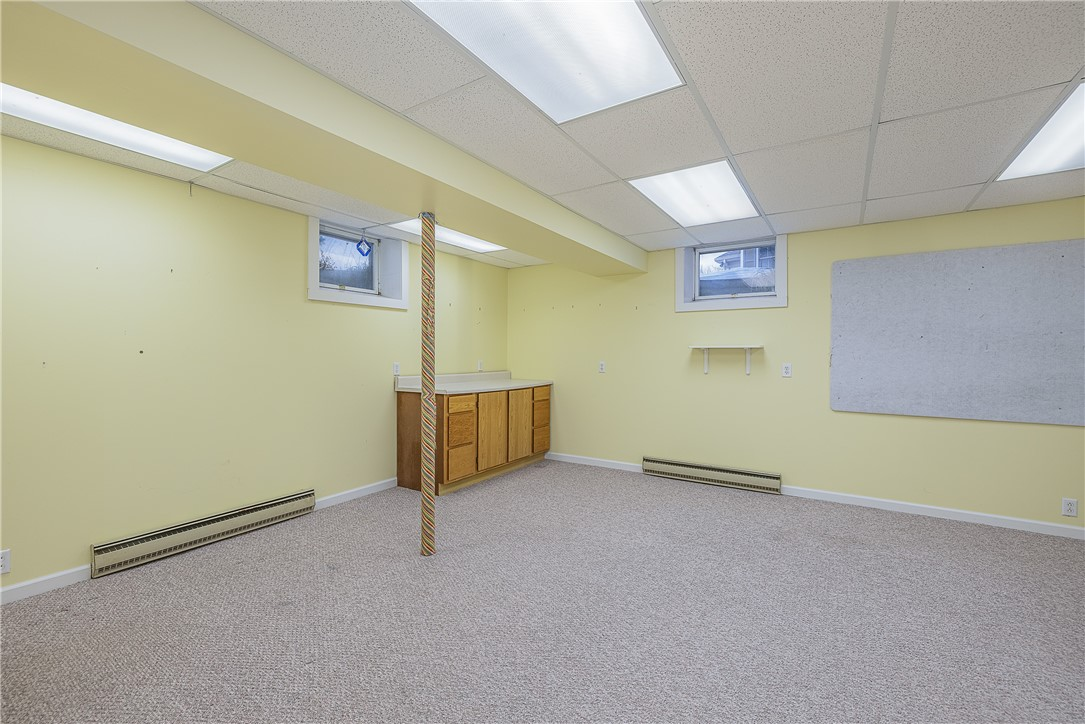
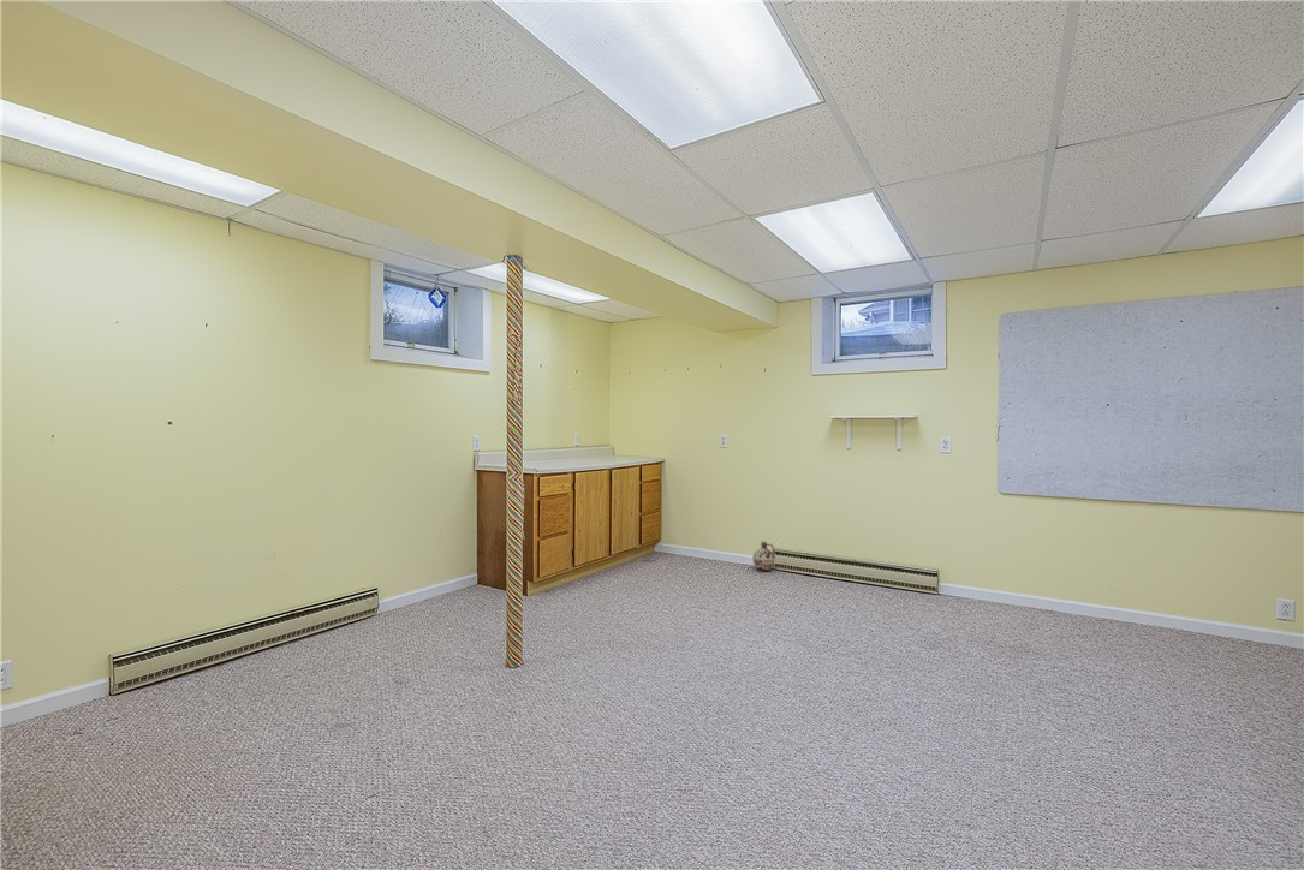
+ ceramic jug [751,541,776,573]
